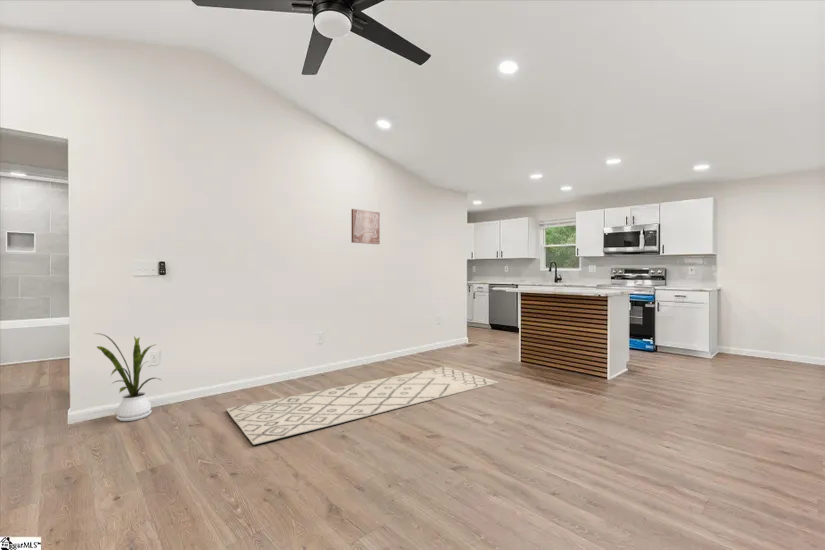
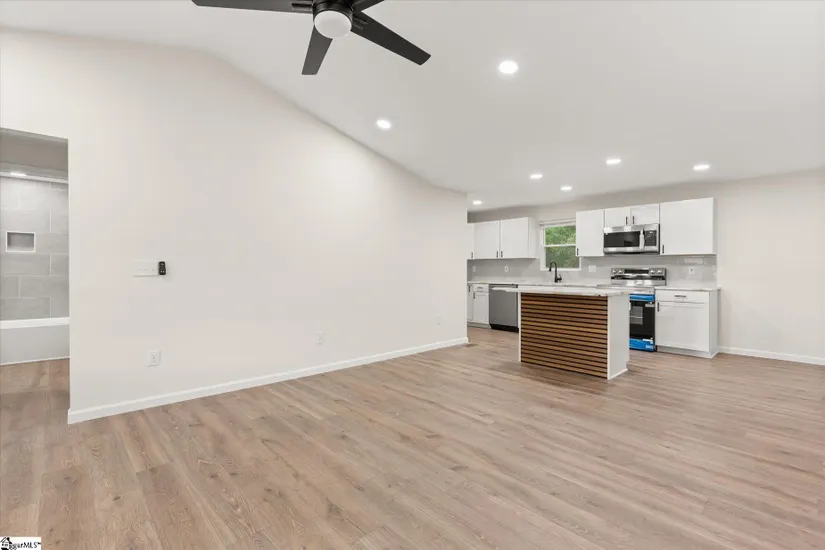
- rug [225,366,500,446]
- house plant [93,332,163,422]
- wall art [351,208,381,245]
